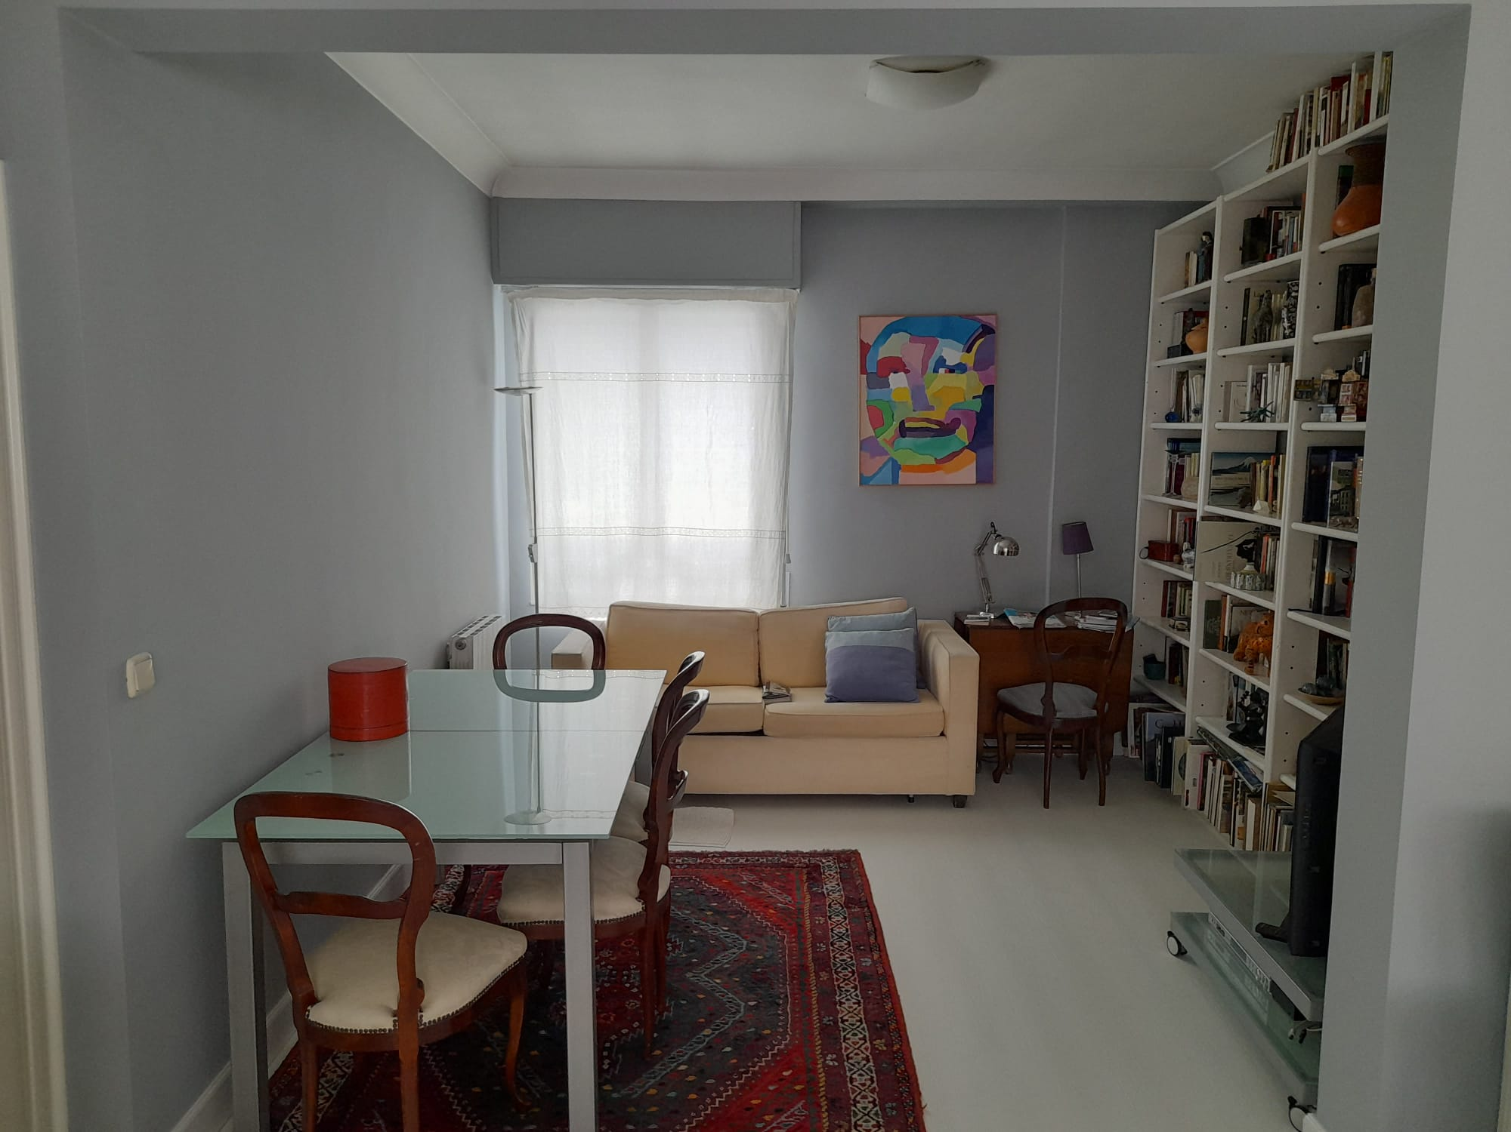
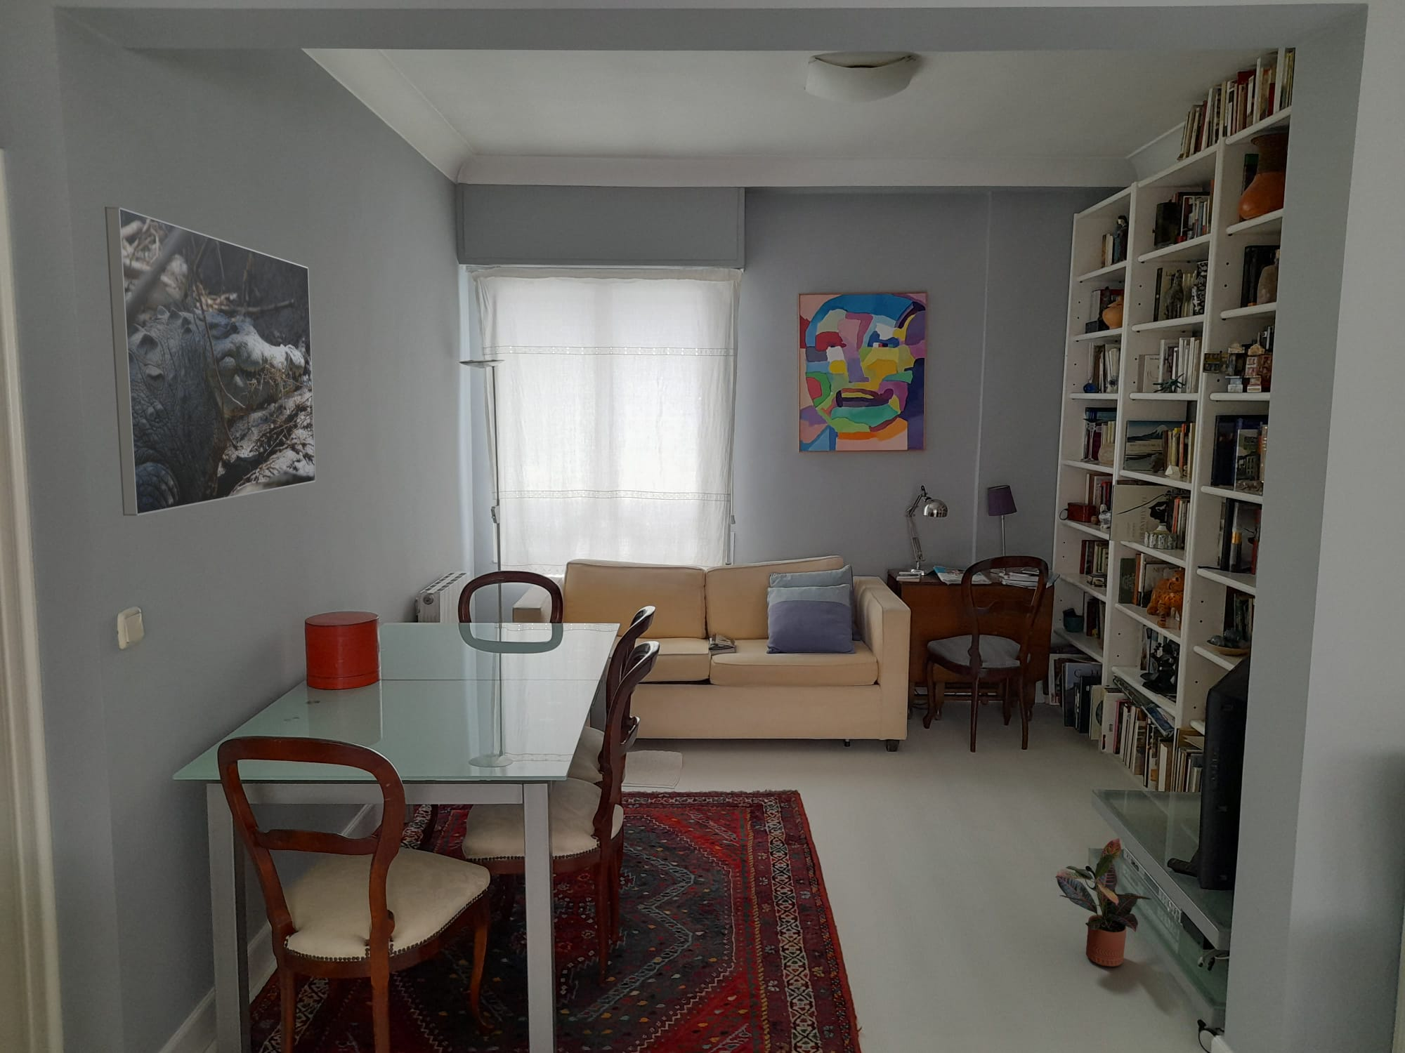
+ potted plant [1054,837,1153,968]
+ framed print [104,207,316,517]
